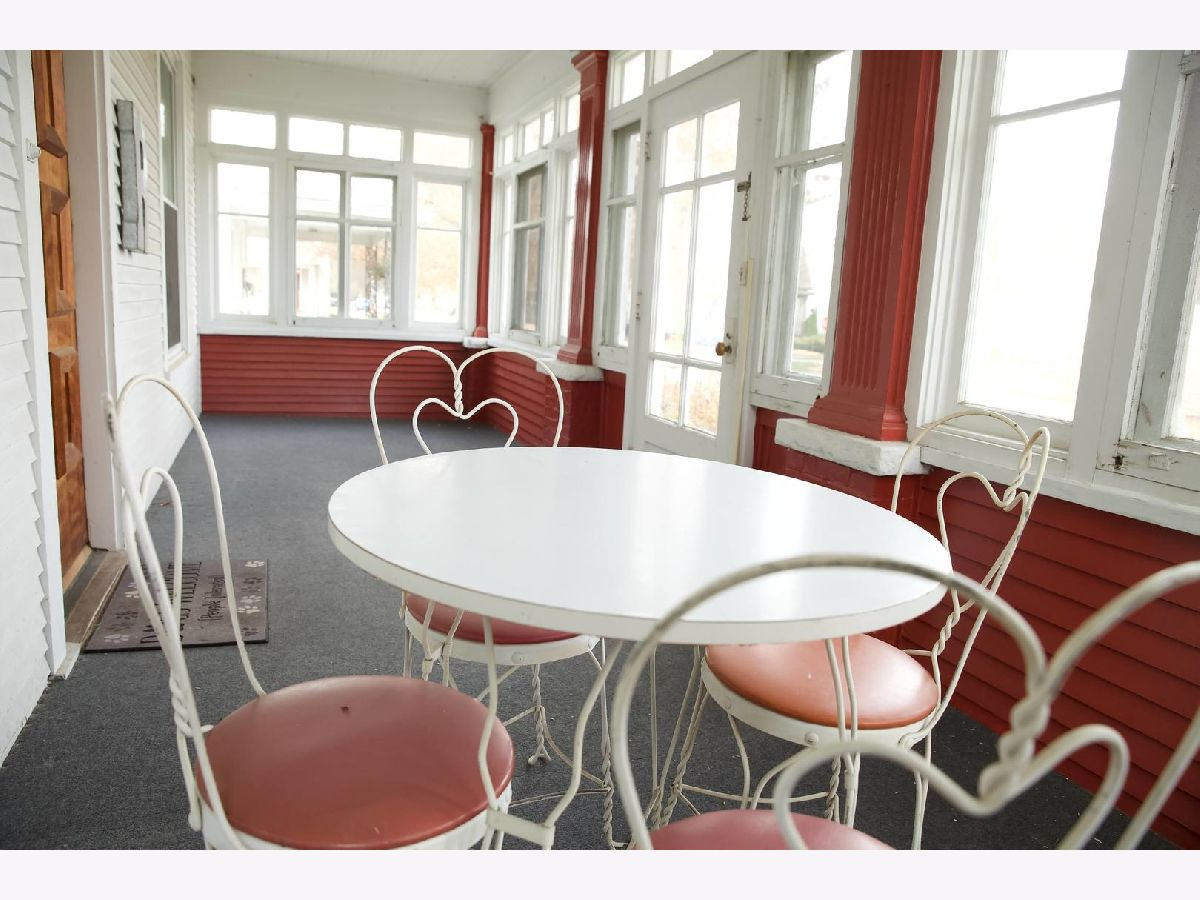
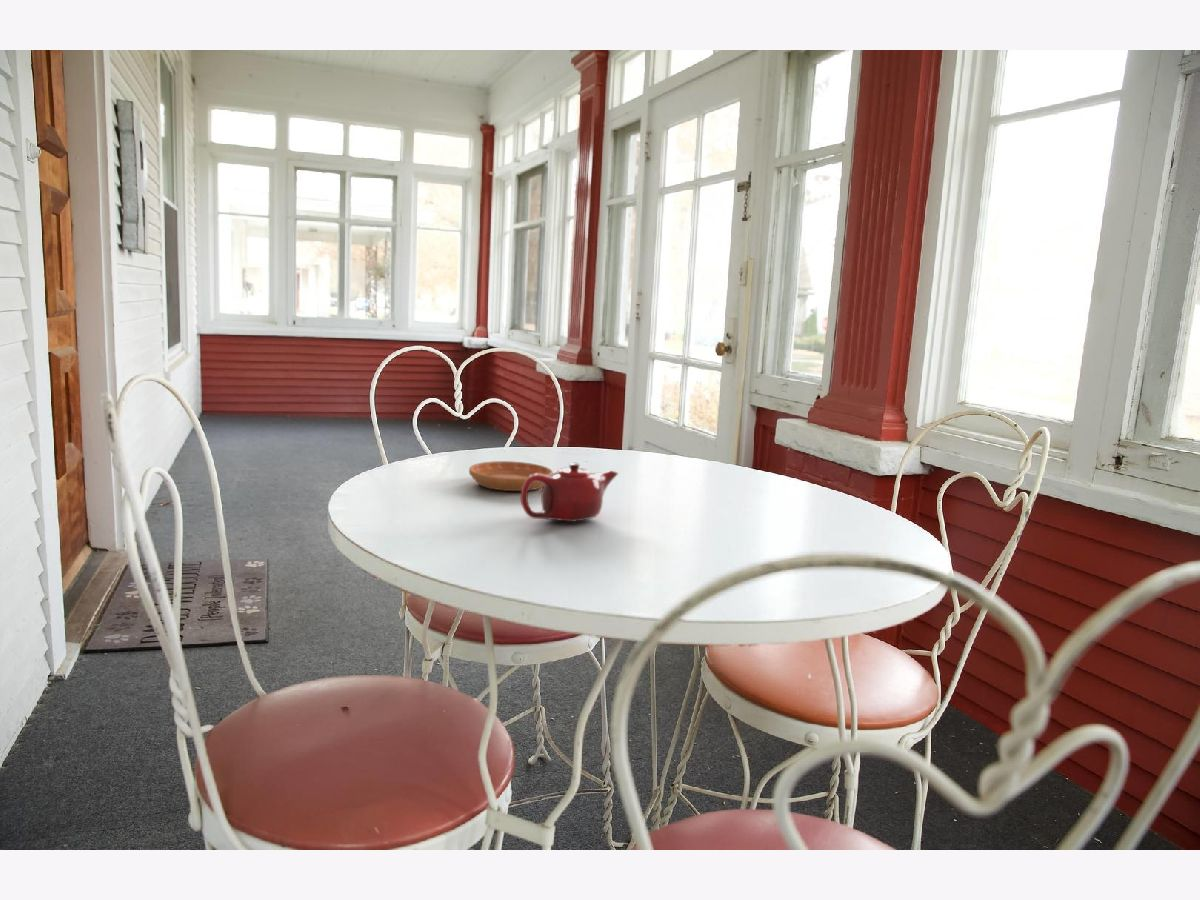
+ saucer [468,460,554,492]
+ teapot [519,462,619,523]
